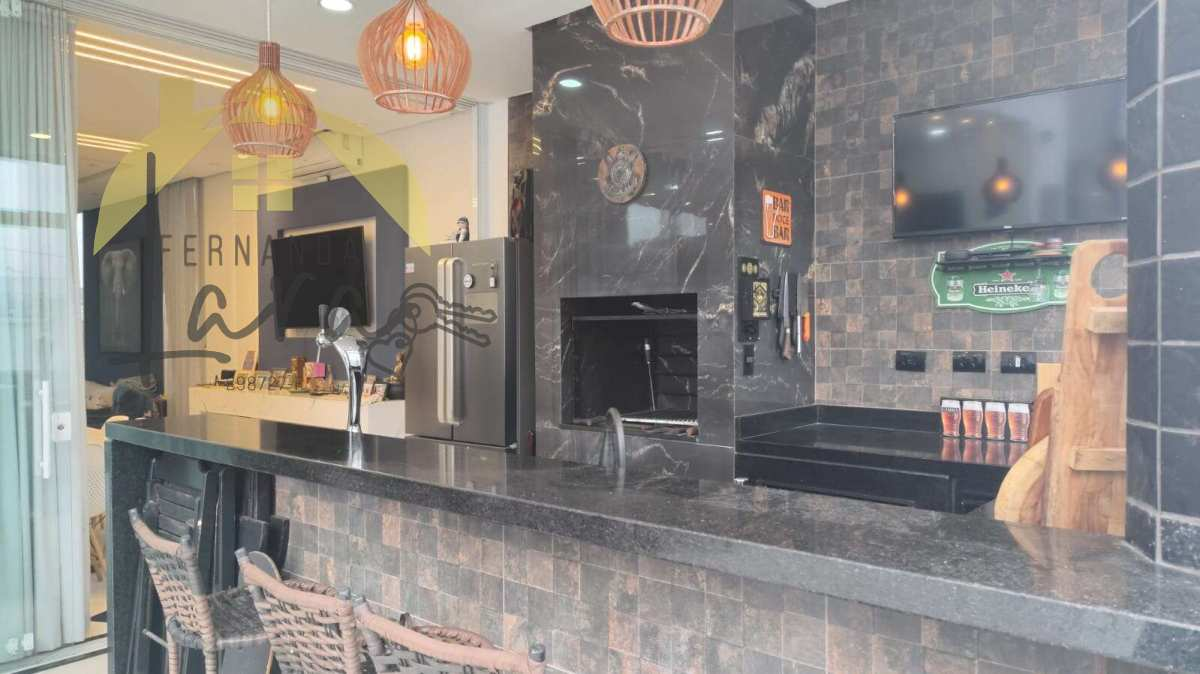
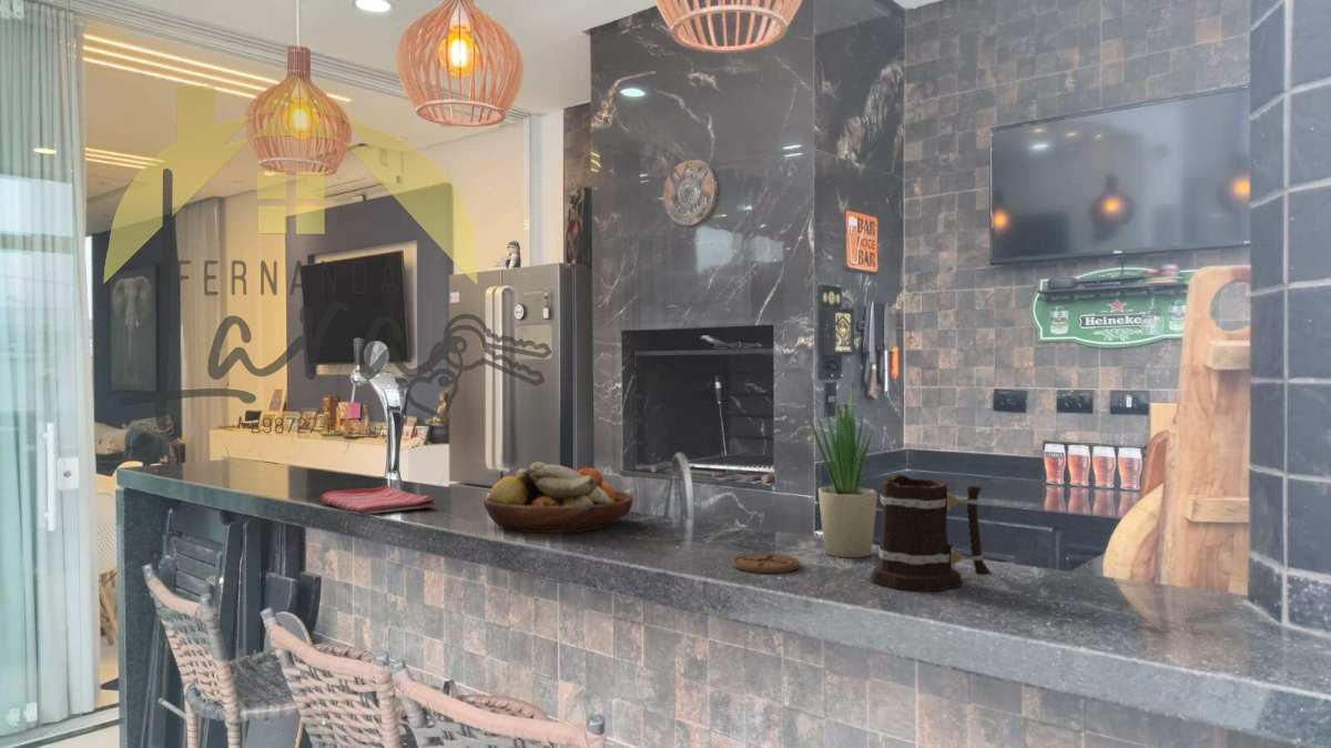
+ potted plant [804,380,878,558]
+ dish towel [319,484,436,516]
+ beer mug [870,473,993,593]
+ fruit bowl [482,461,634,534]
+ coaster [731,553,801,574]
